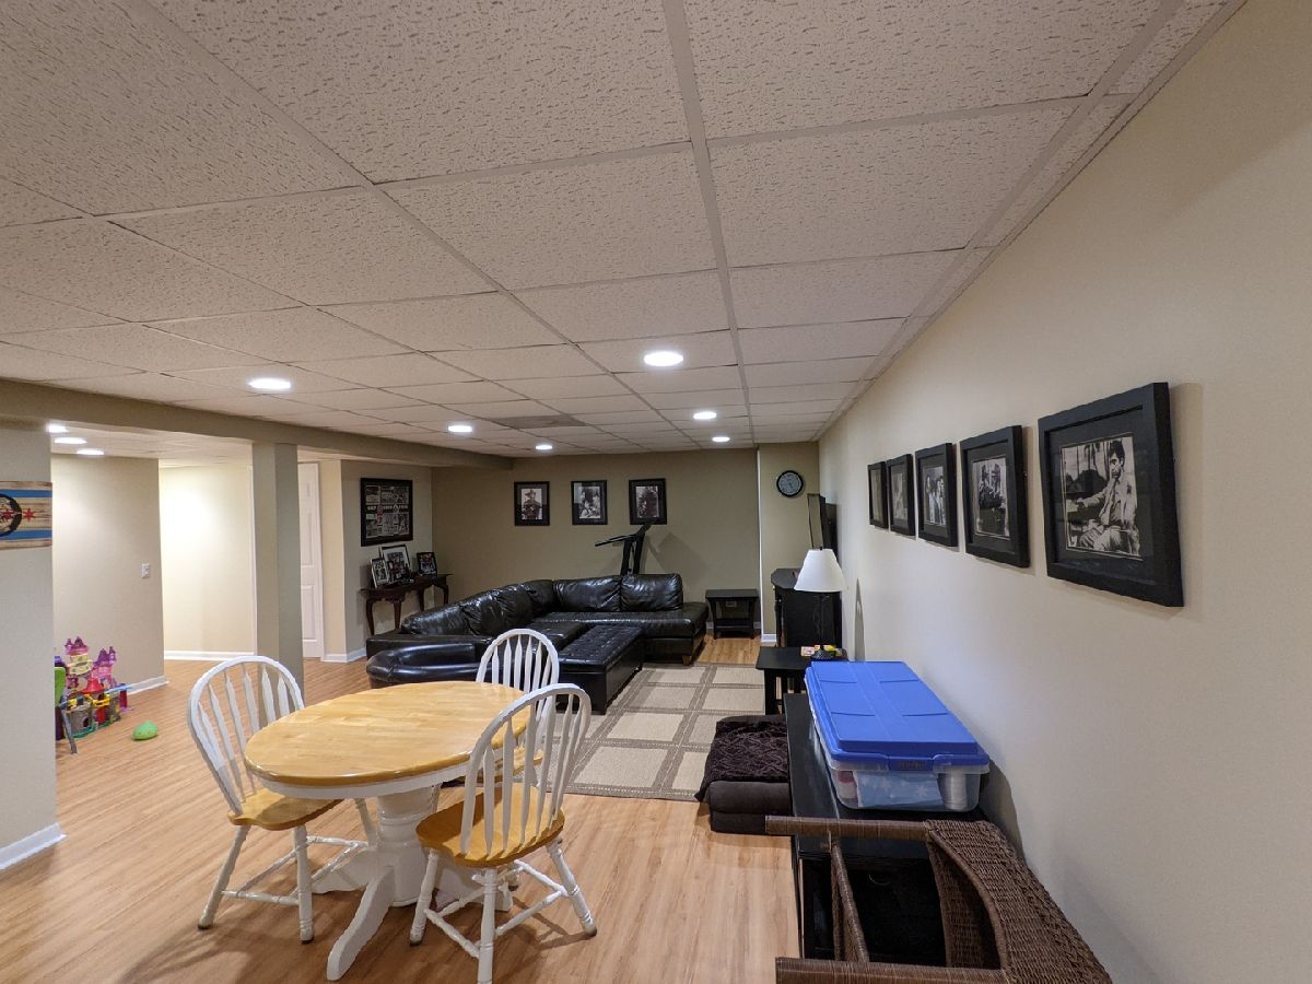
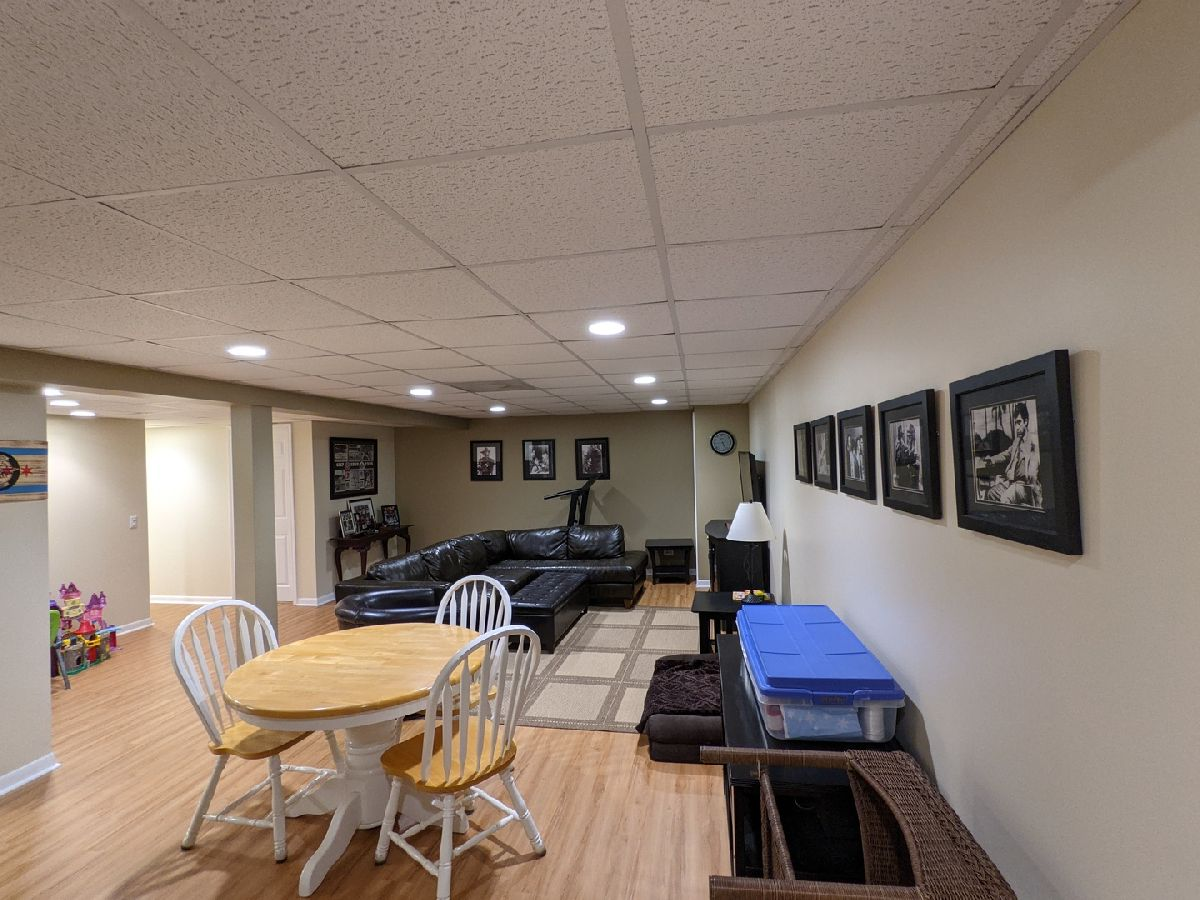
- plush toy [132,719,160,740]
